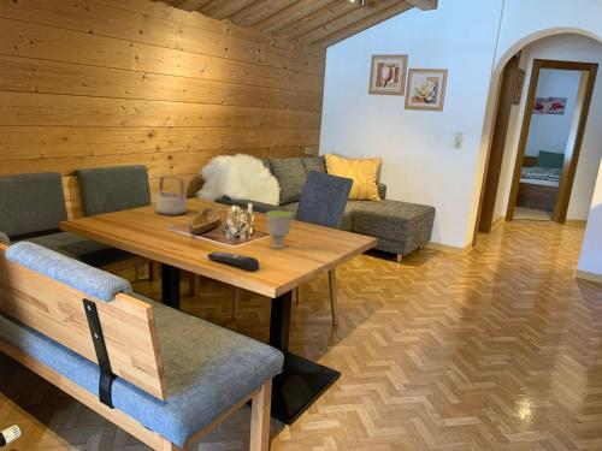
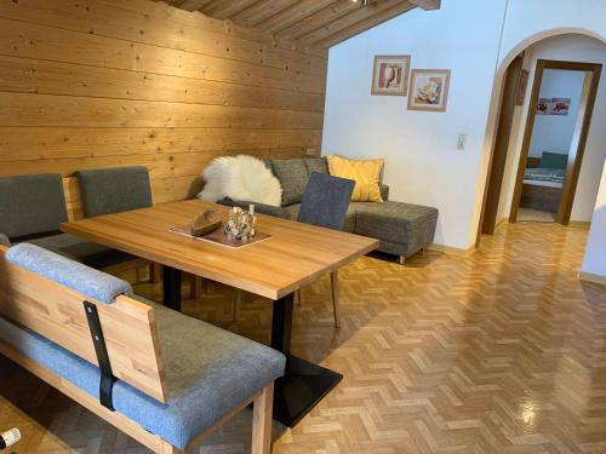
- teapot [154,174,188,216]
- remote control [206,250,260,272]
- cup [265,209,294,250]
